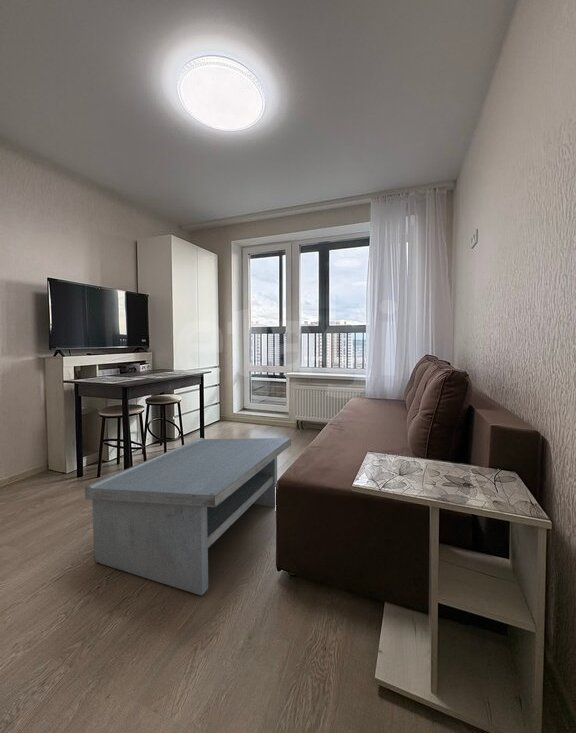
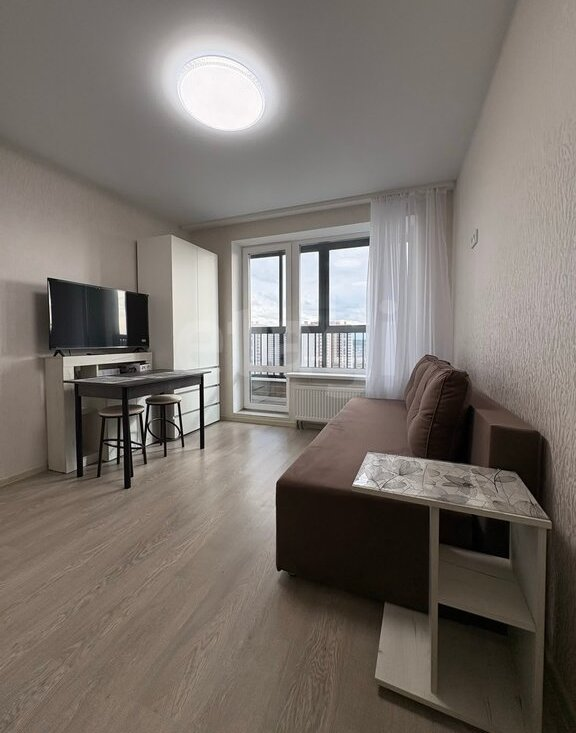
- coffee table [84,437,292,597]
